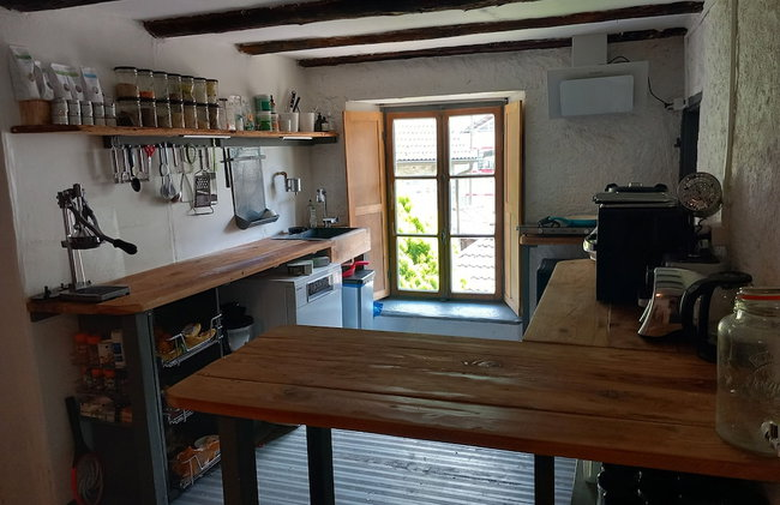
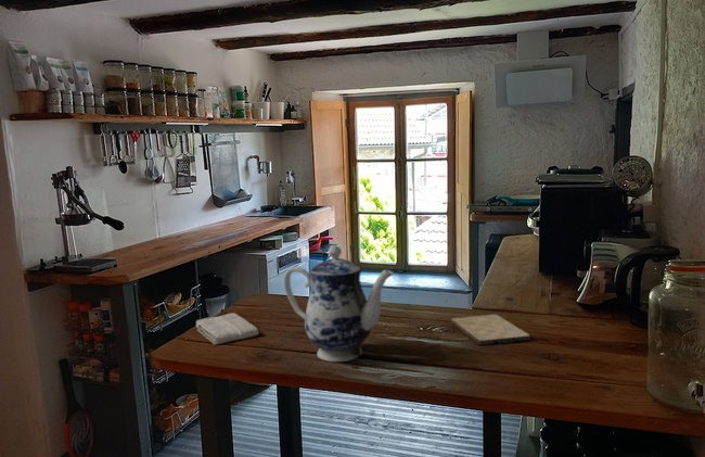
+ washcloth [195,312,260,345]
+ cutting board [450,314,531,346]
+ teapot [283,244,394,363]
